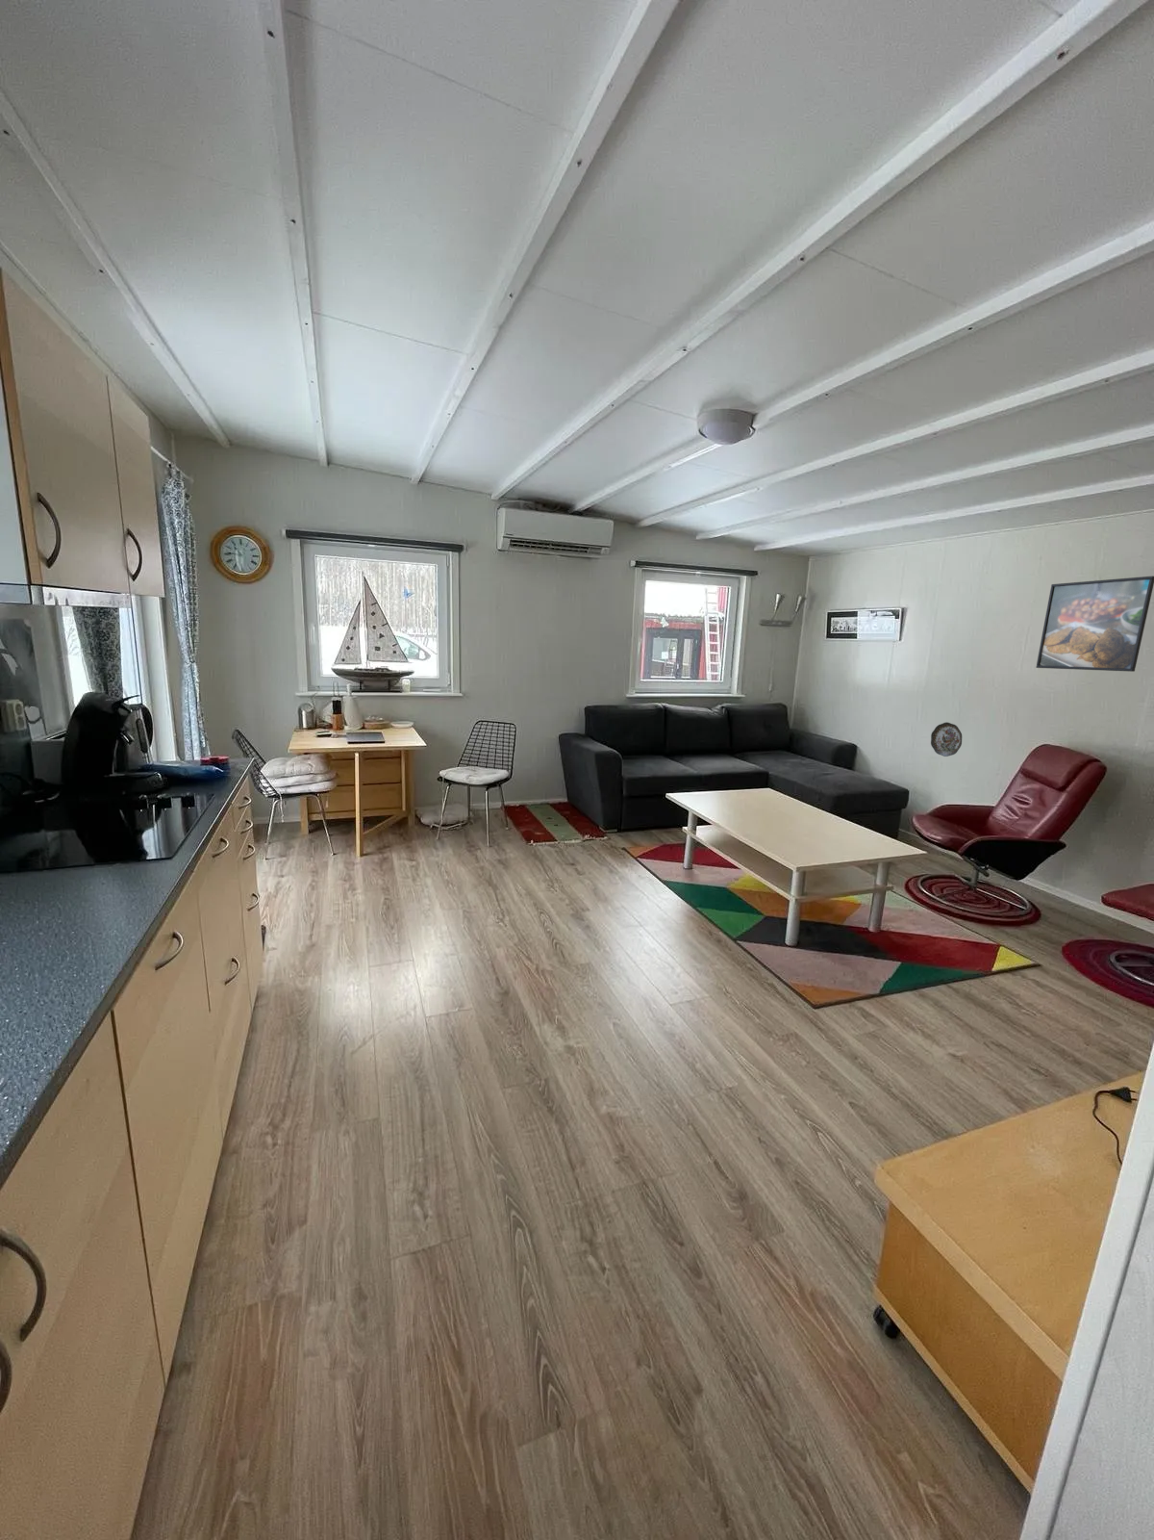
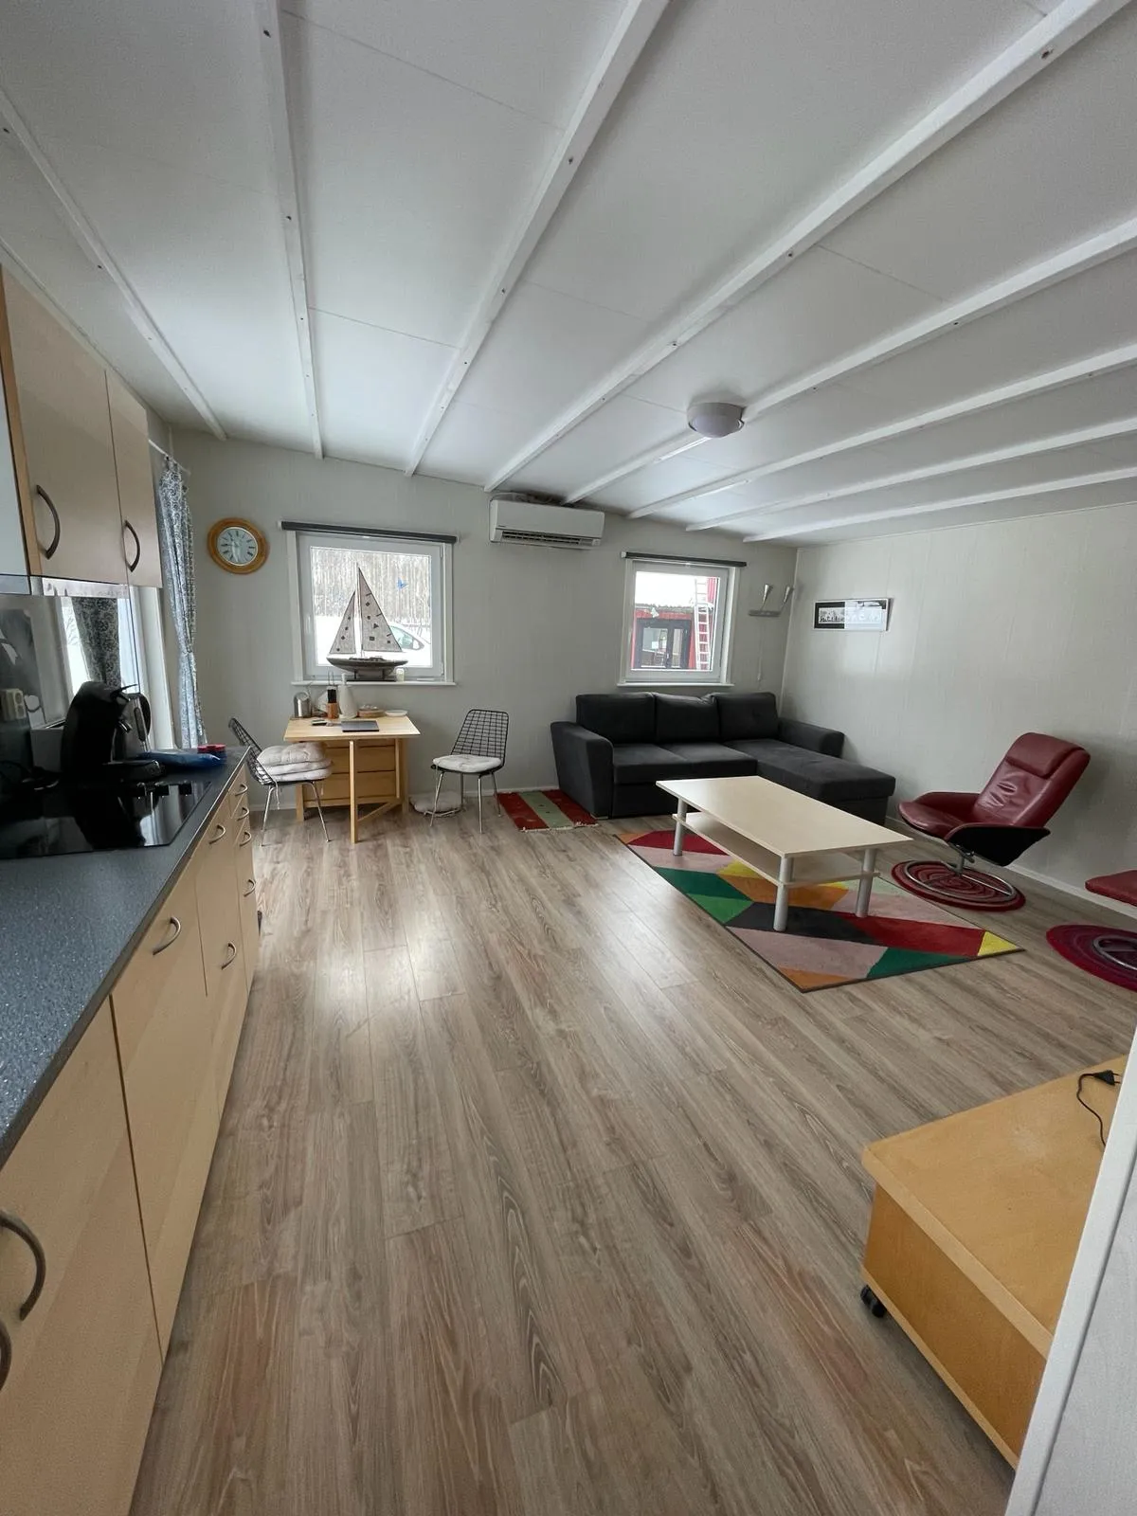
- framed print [1035,576,1154,673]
- decorative plate [930,721,962,758]
